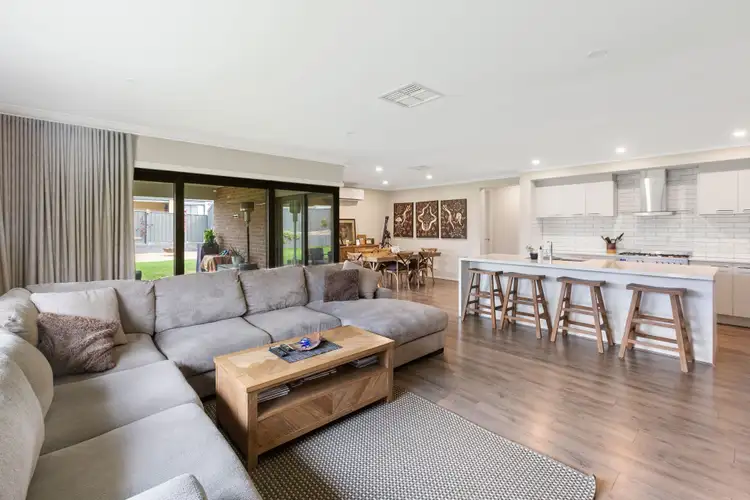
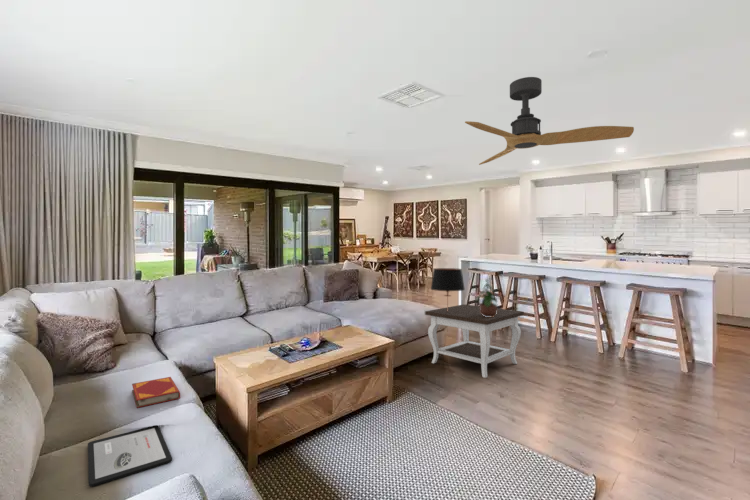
+ side table [424,303,525,379]
+ ceiling fan [464,76,635,166]
+ table lamp [430,267,466,311]
+ hardback book [131,376,181,409]
+ tablet [87,424,173,487]
+ potted plant [475,277,499,317]
